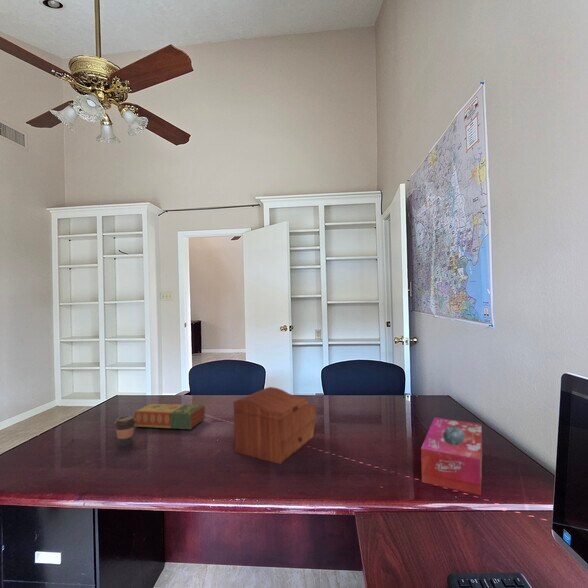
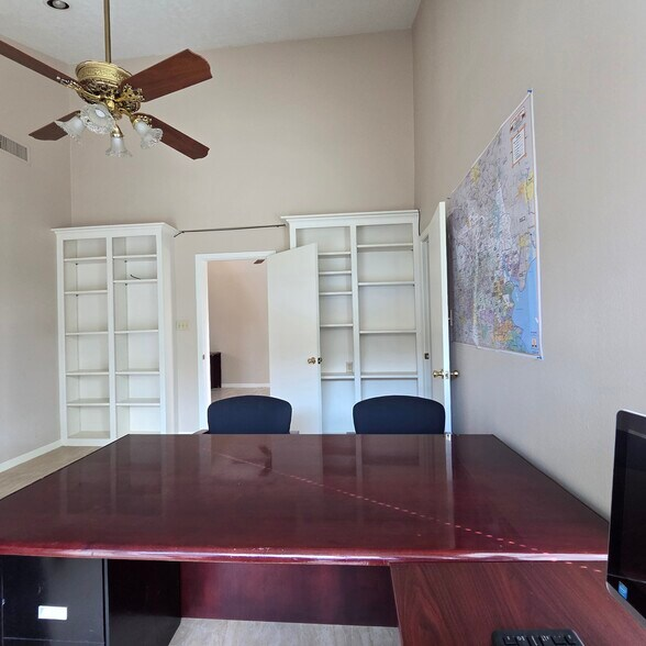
- book [133,403,206,430]
- sewing box [233,386,318,465]
- coffee cup [113,415,136,447]
- tissue box [420,416,483,496]
